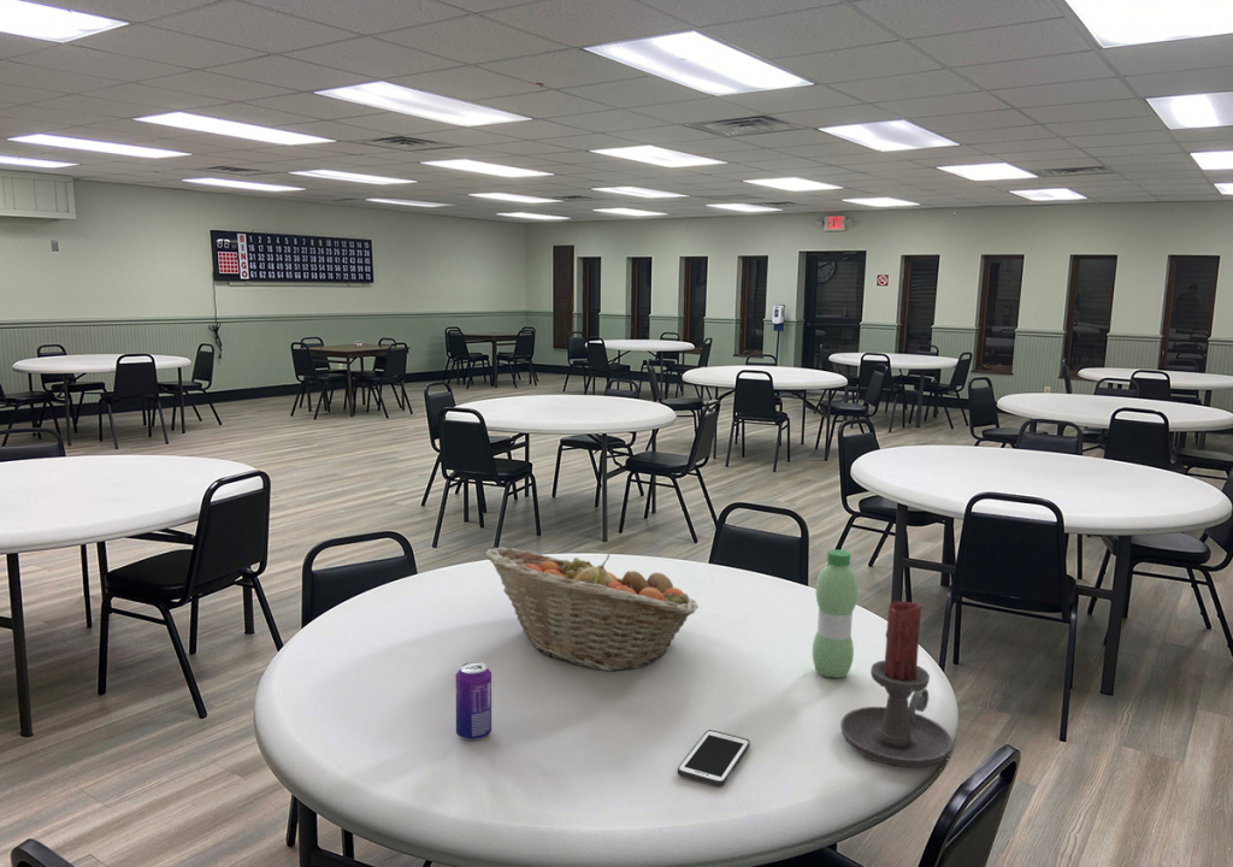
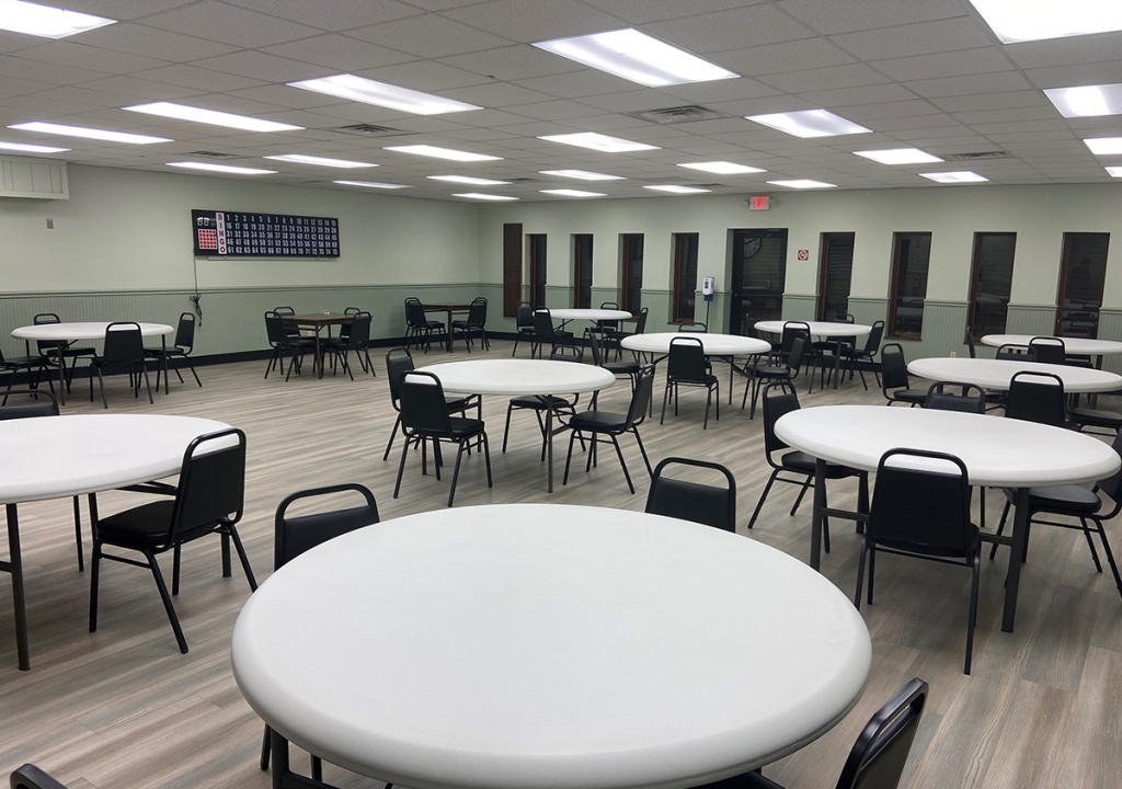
- water bottle [812,549,860,679]
- candle holder [839,600,954,768]
- beverage can [454,661,492,742]
- cell phone [677,729,751,788]
- fruit basket [484,547,700,673]
